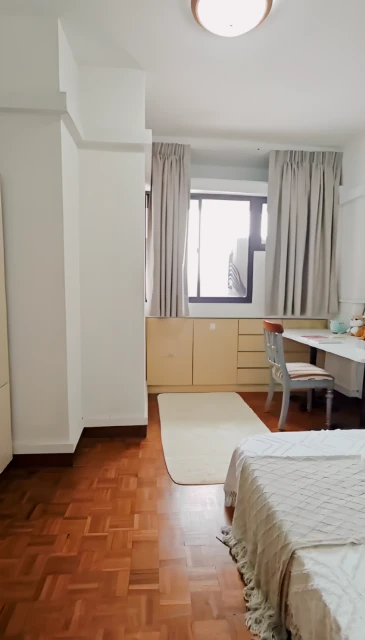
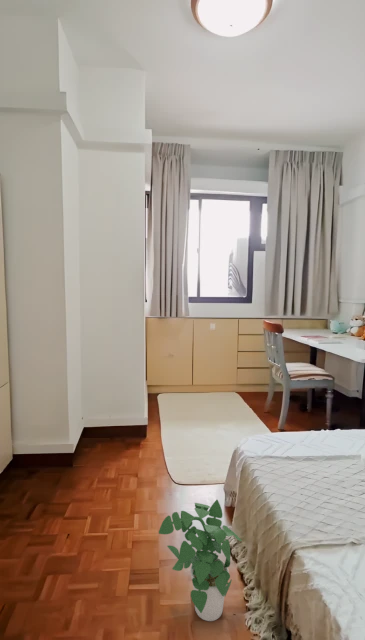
+ potted plant [158,499,243,622]
